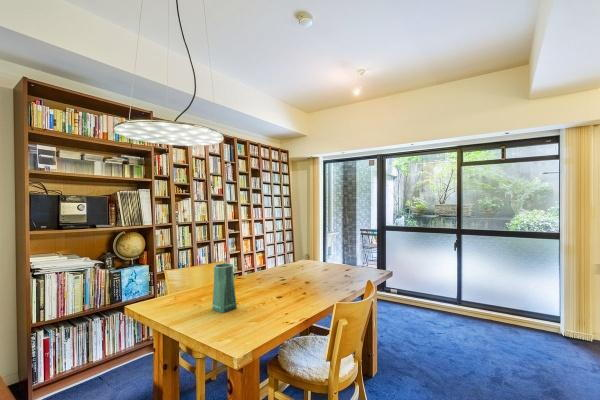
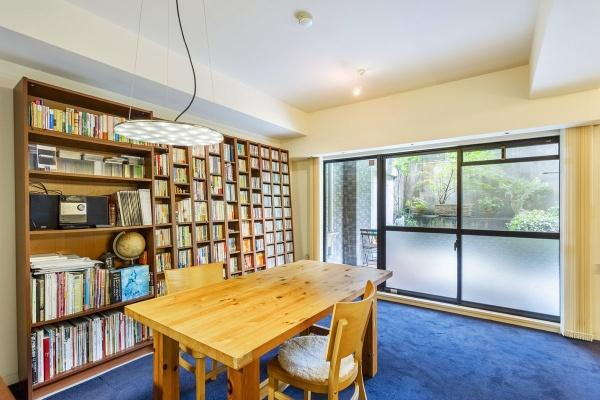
- vase [211,262,238,314]
